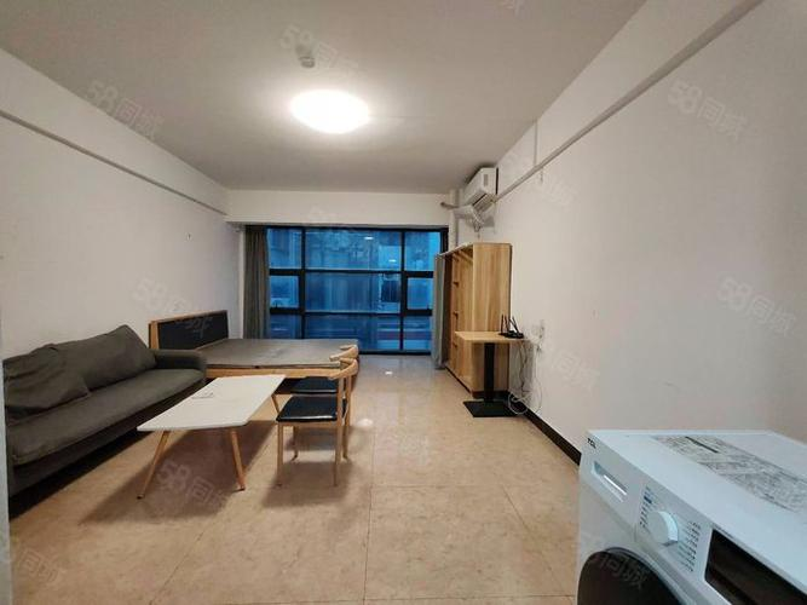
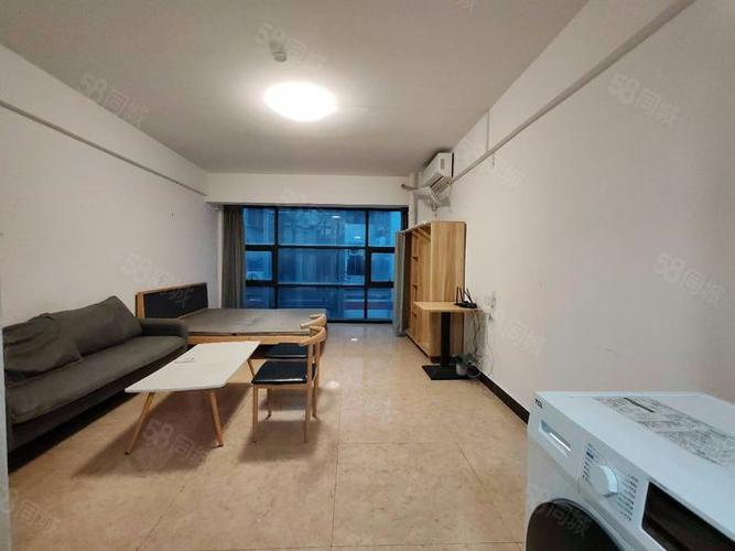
+ potted plant [451,352,479,377]
